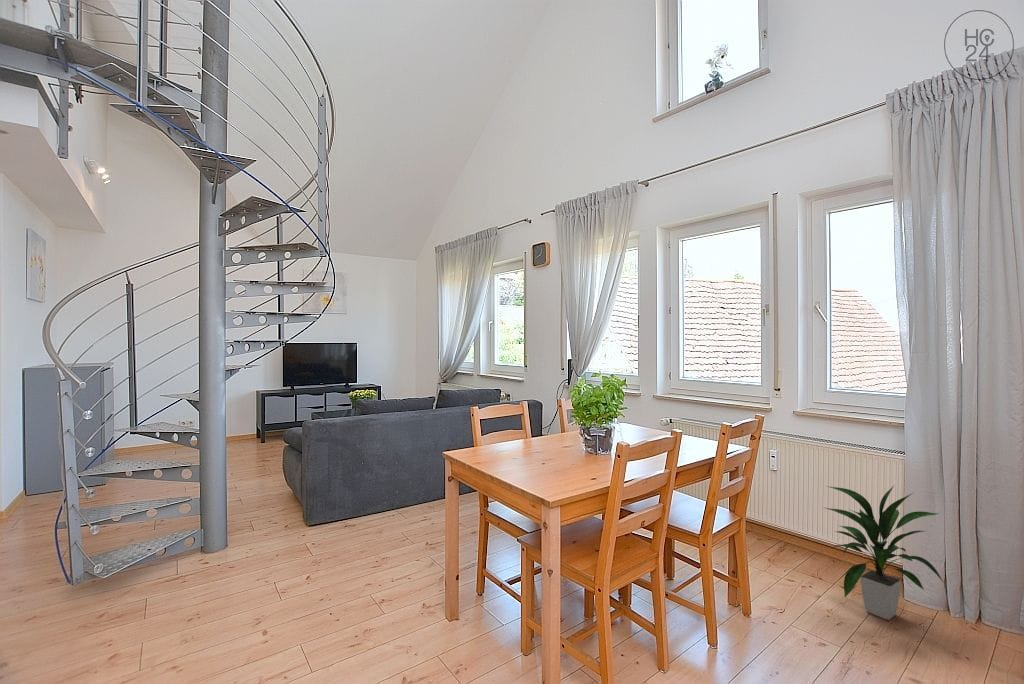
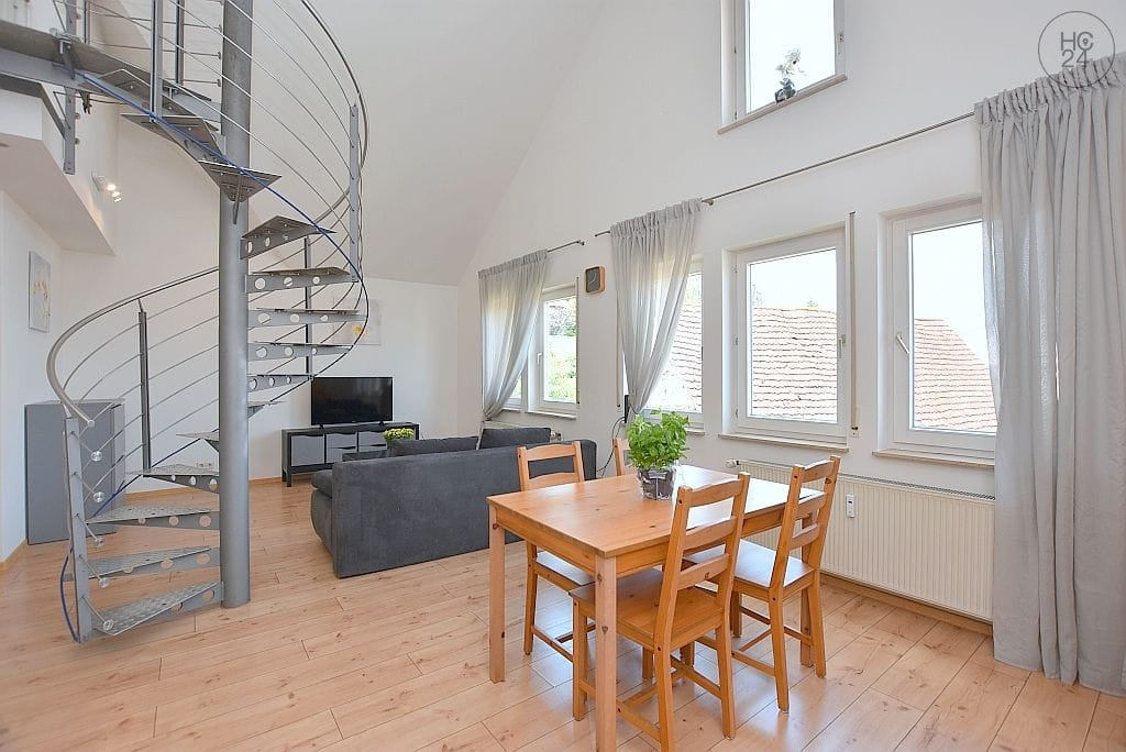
- indoor plant [822,484,946,621]
